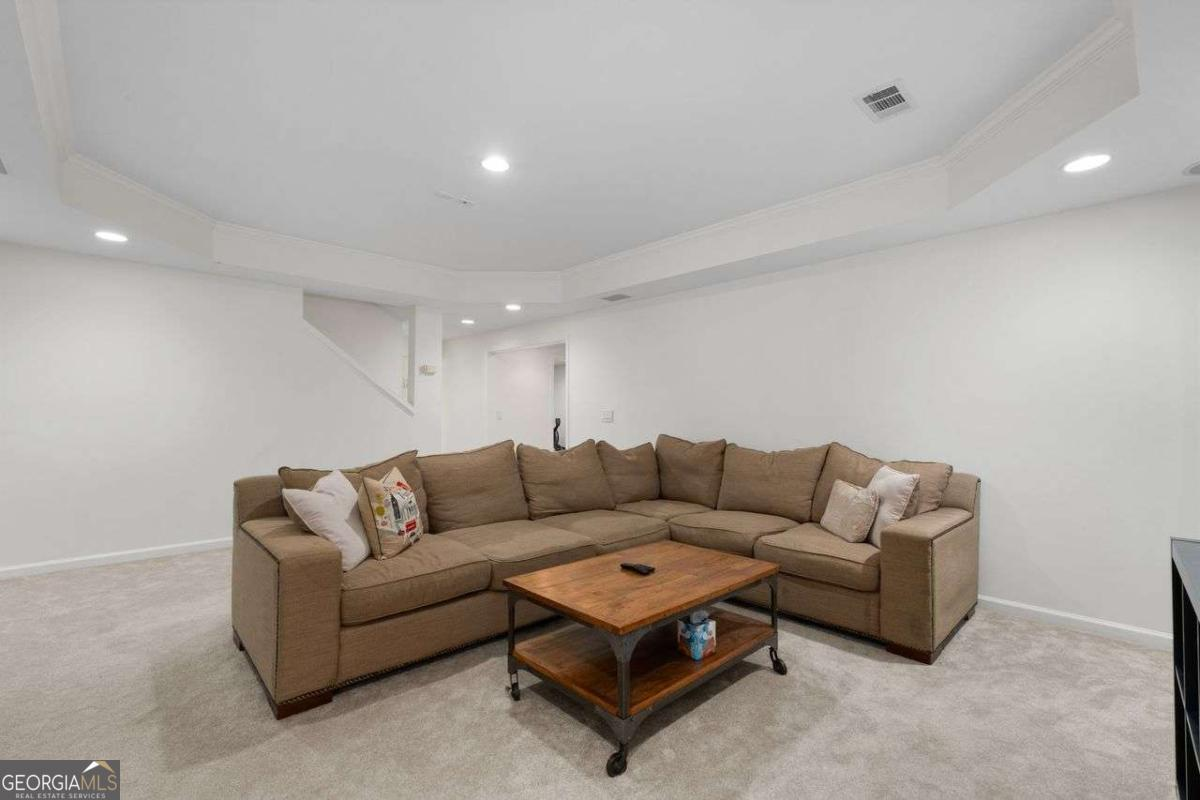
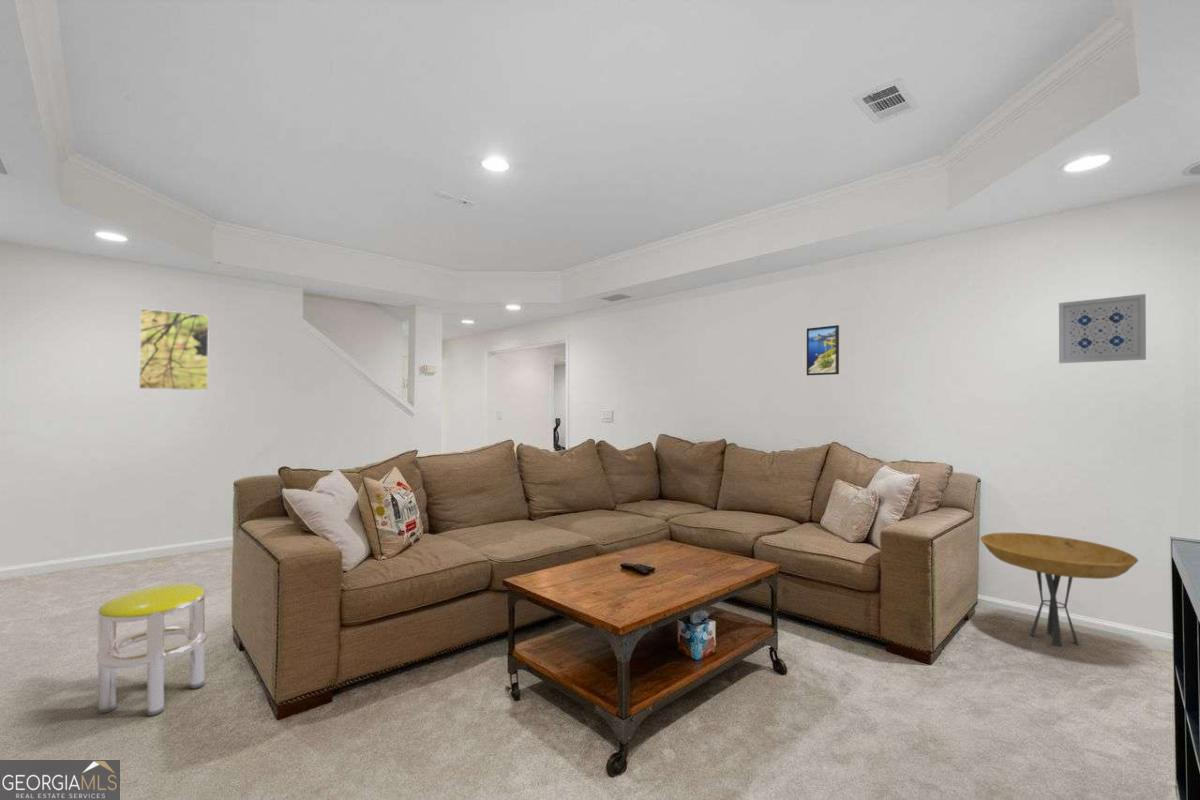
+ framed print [138,308,210,391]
+ stool [95,583,208,717]
+ side table [979,532,1139,648]
+ wall art [1058,293,1147,364]
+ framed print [806,324,840,376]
